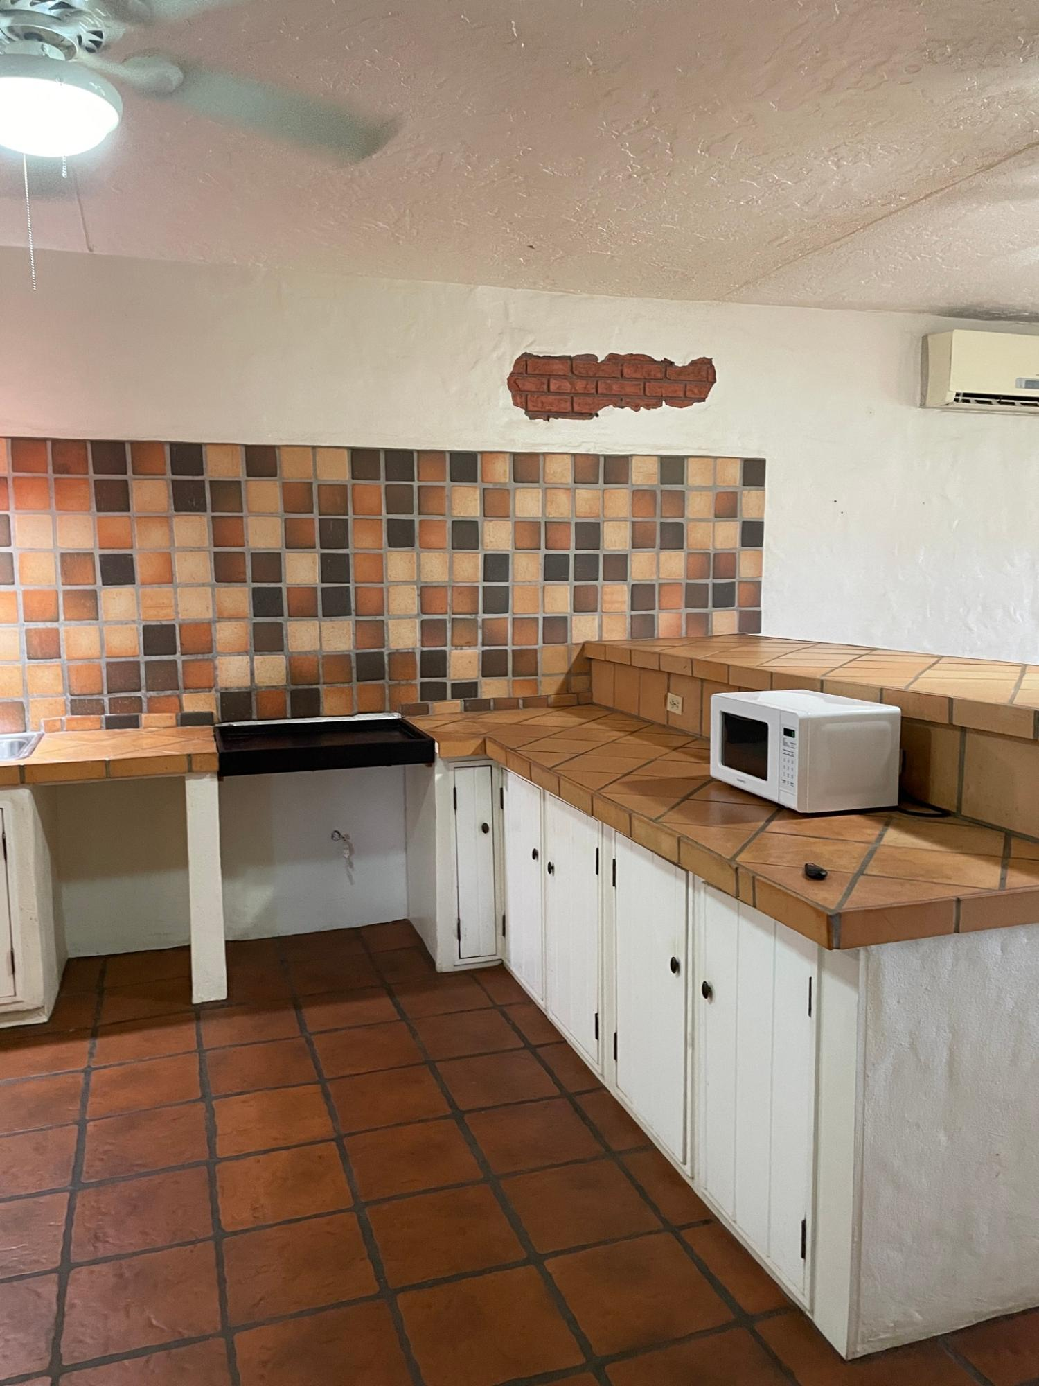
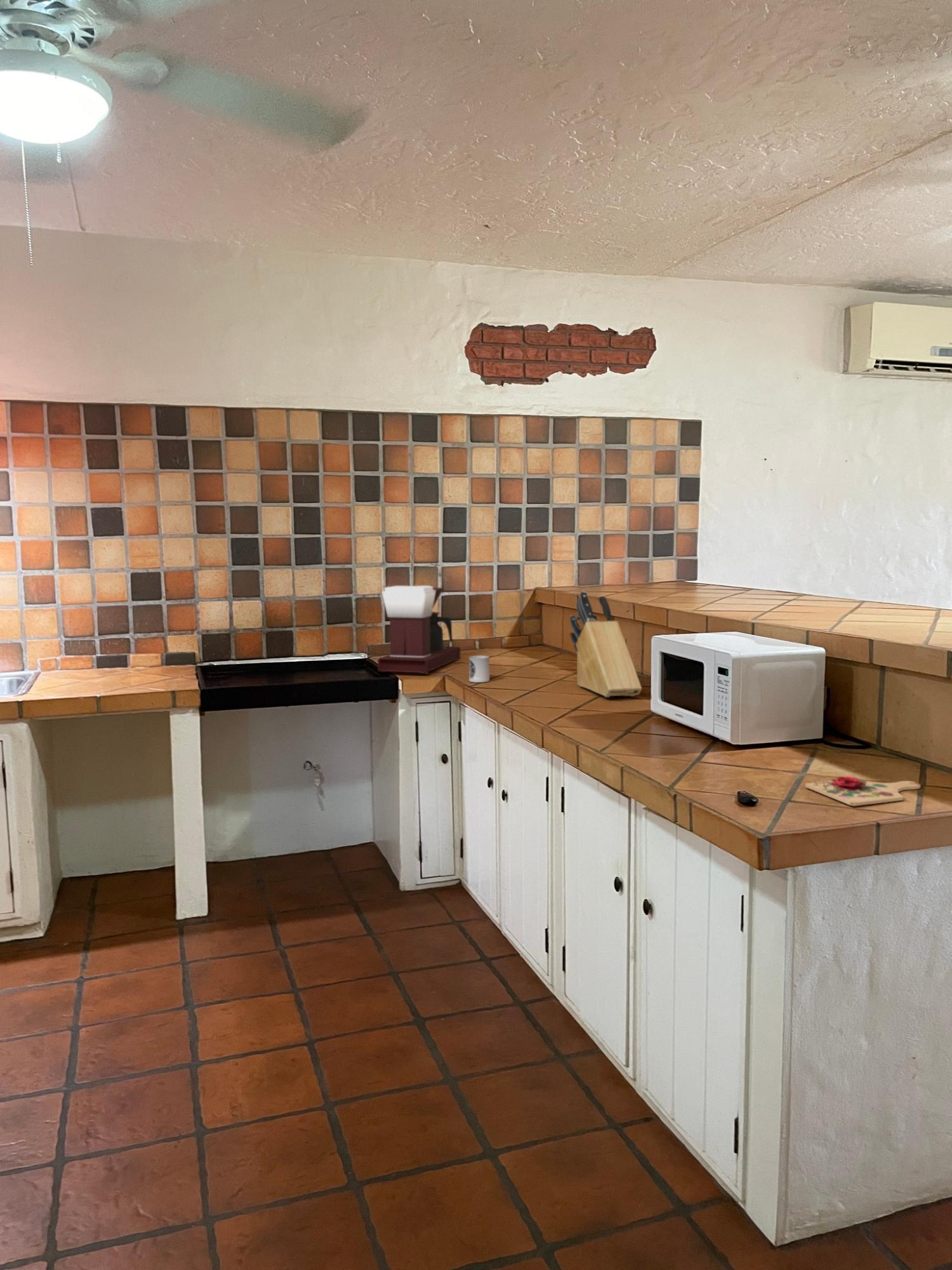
+ knife block [569,591,642,698]
+ cup [468,655,490,683]
+ coffee maker [377,584,461,674]
+ cutting board [805,776,921,806]
